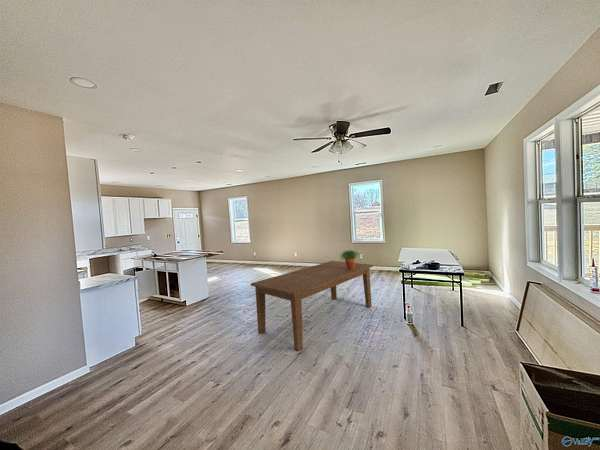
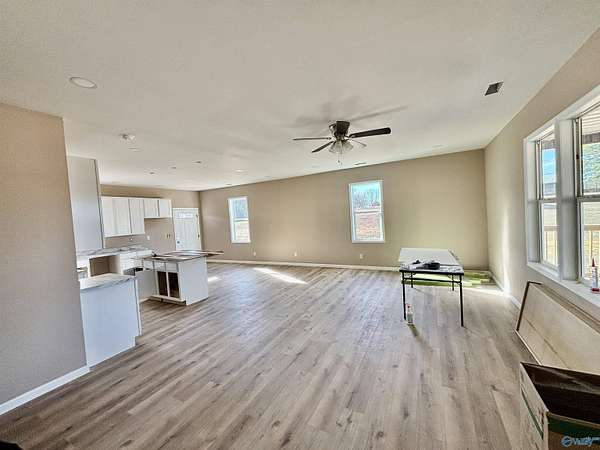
- potted plant [339,249,362,270]
- dining table [250,260,374,352]
